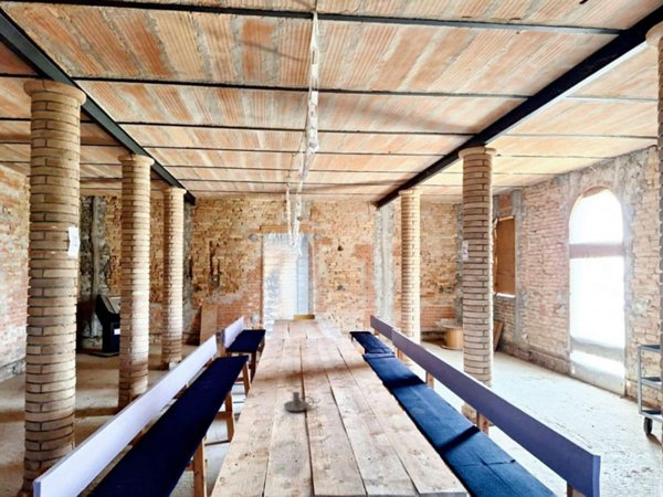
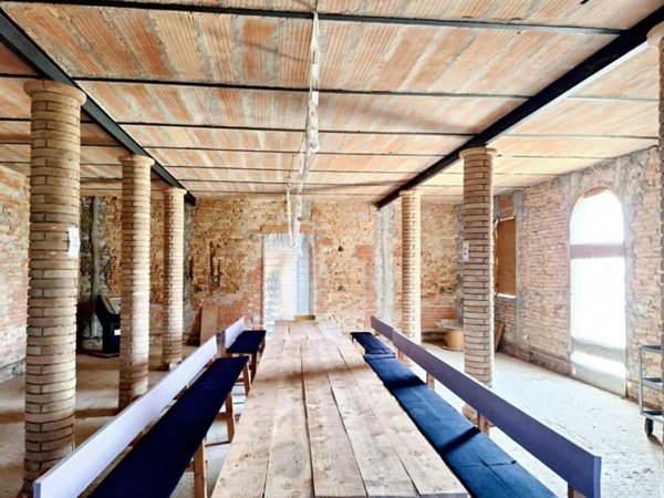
- candle holder [283,391,315,412]
